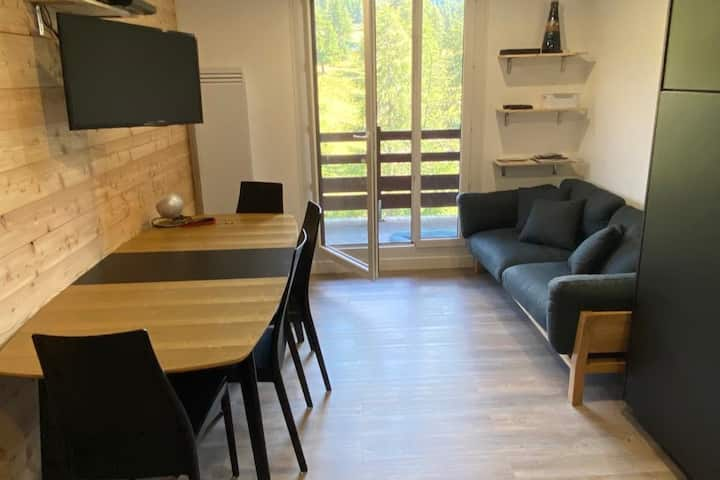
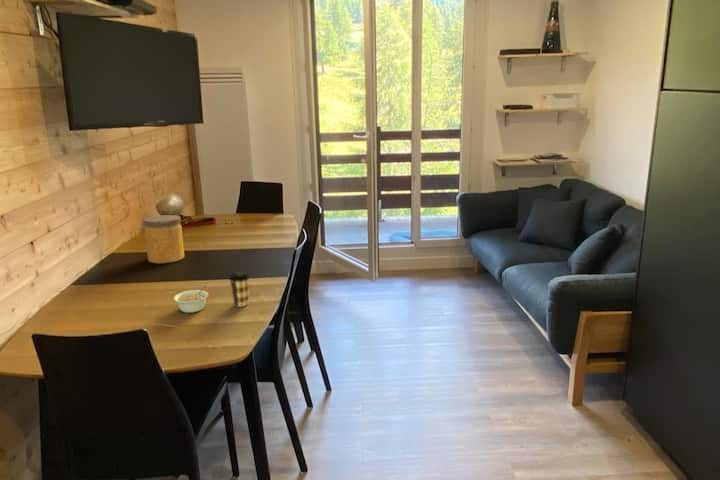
+ jar [142,214,185,265]
+ coffee cup [228,270,251,308]
+ legume [173,284,209,314]
